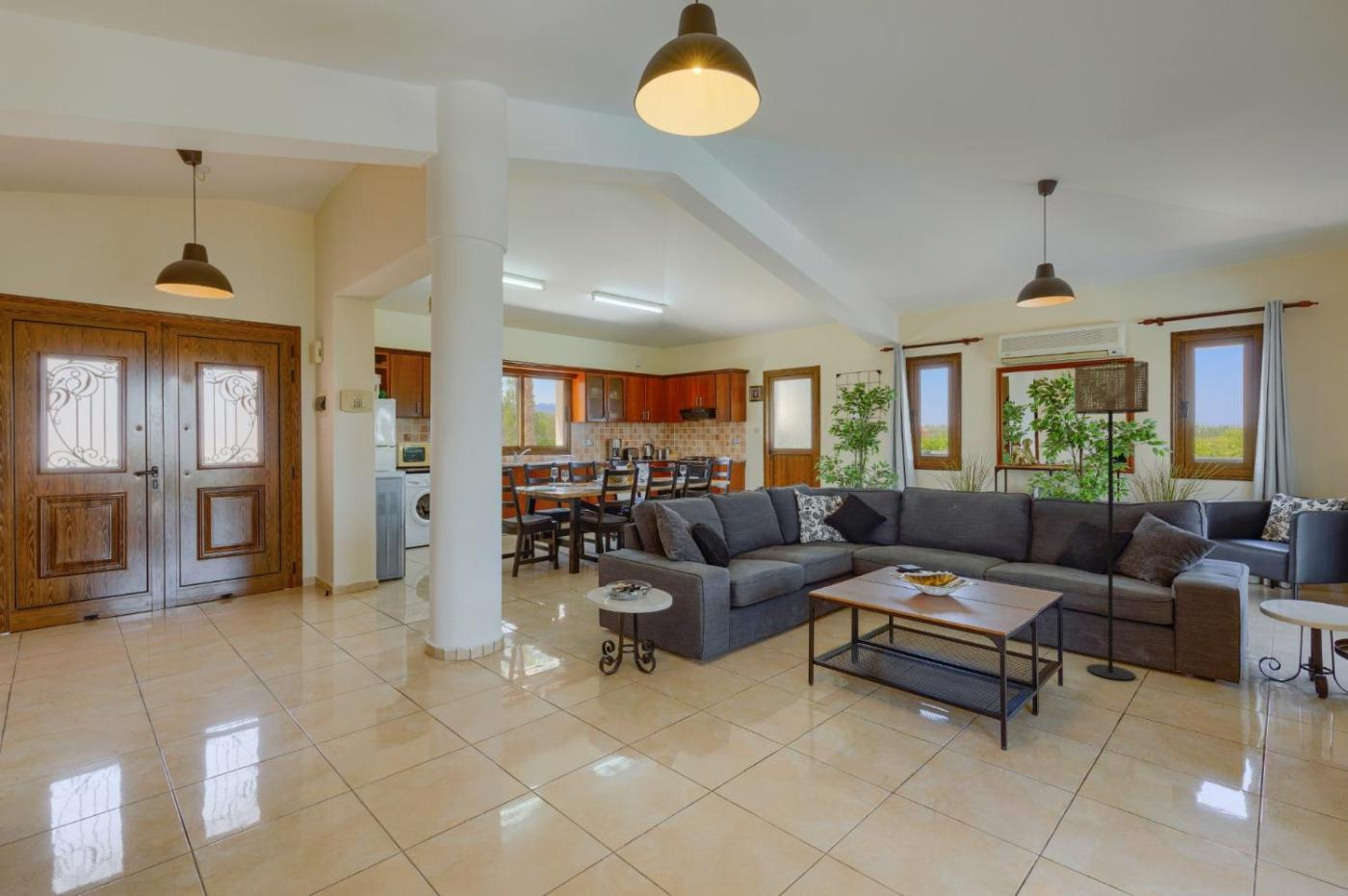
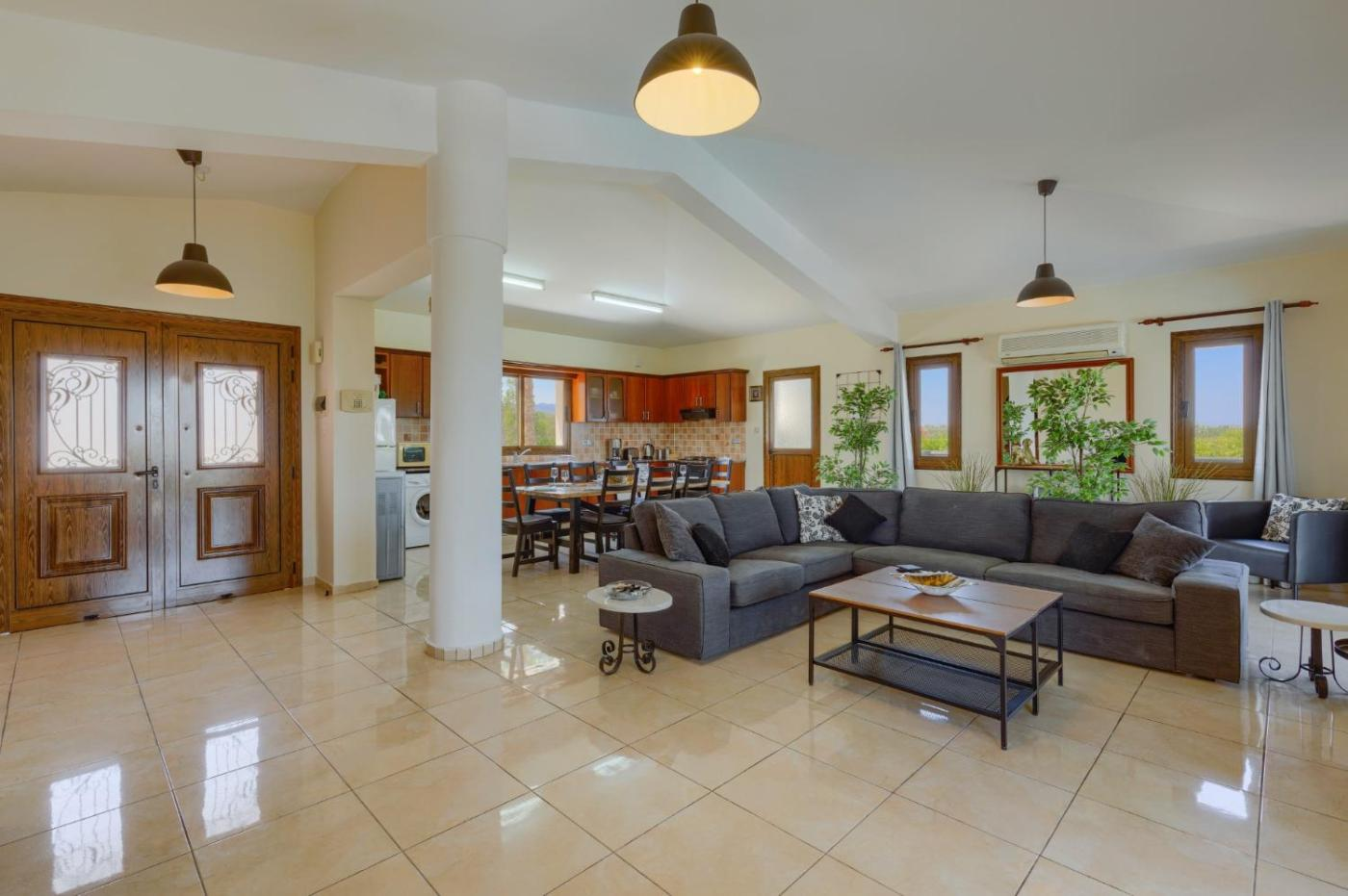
- floor lamp [1074,360,1150,681]
